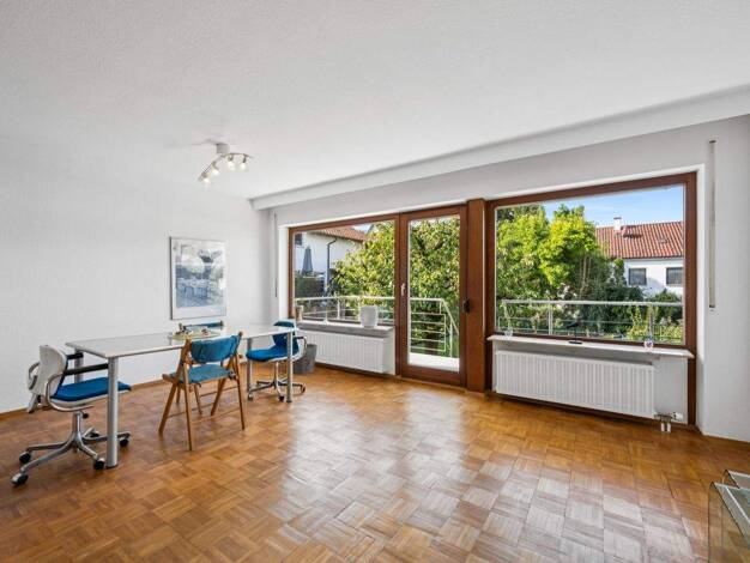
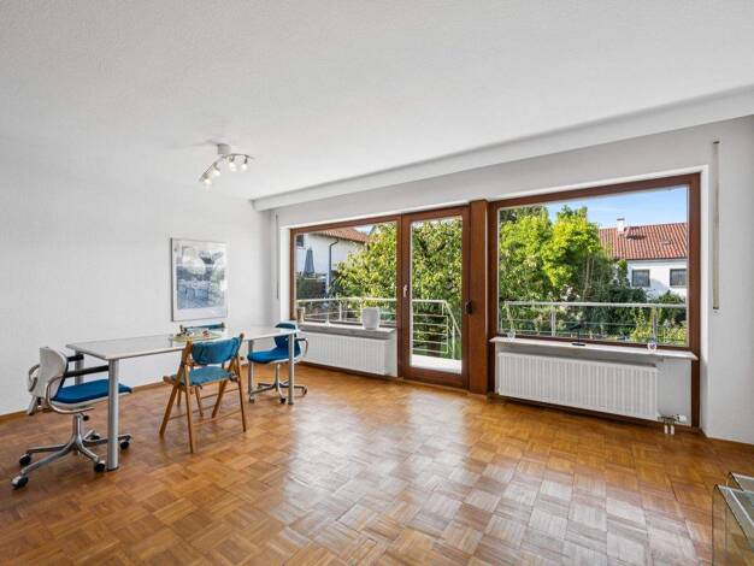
- waste bin [292,343,319,375]
